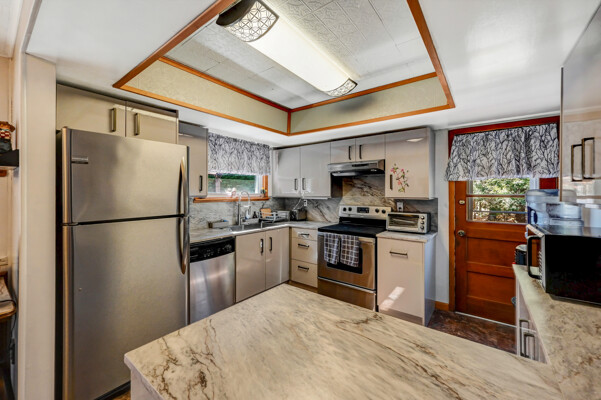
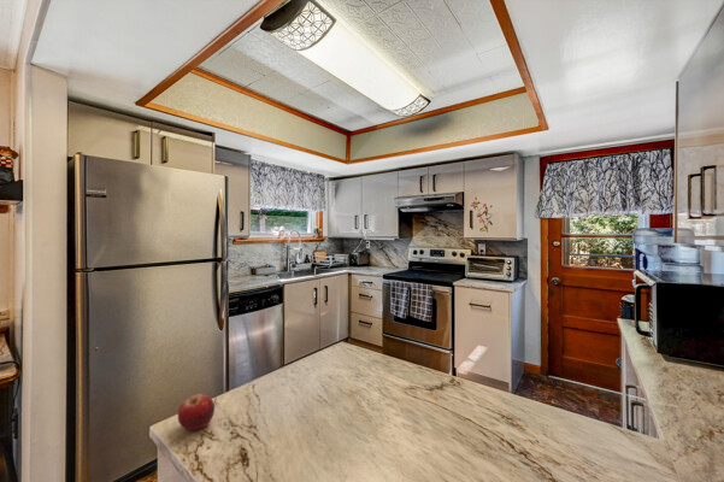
+ fruit [177,393,216,431]
